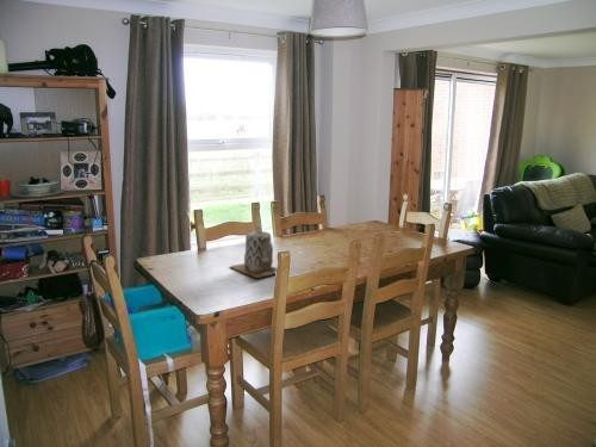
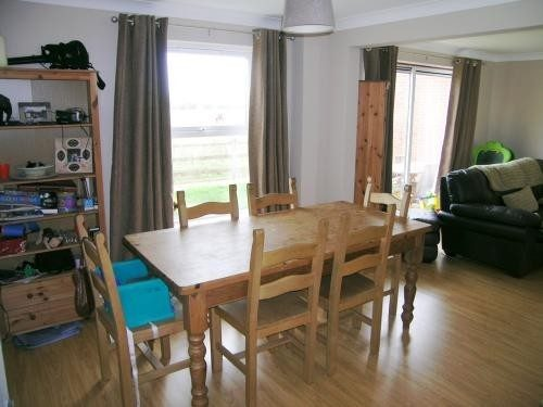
- teapot [229,225,278,279]
